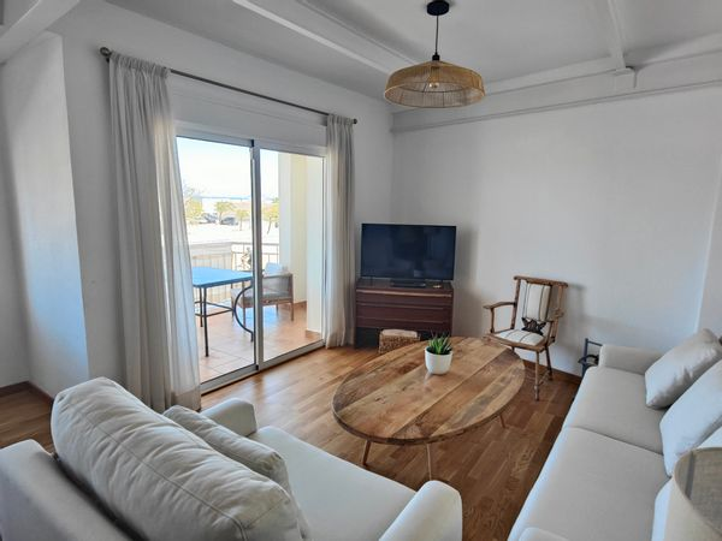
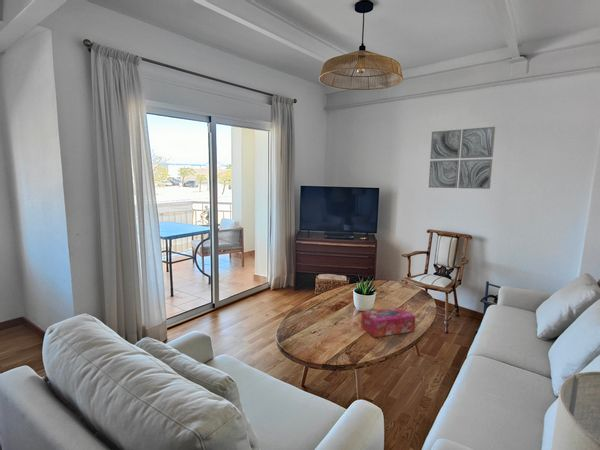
+ tissue box [360,306,416,338]
+ wall art [427,126,496,190]
